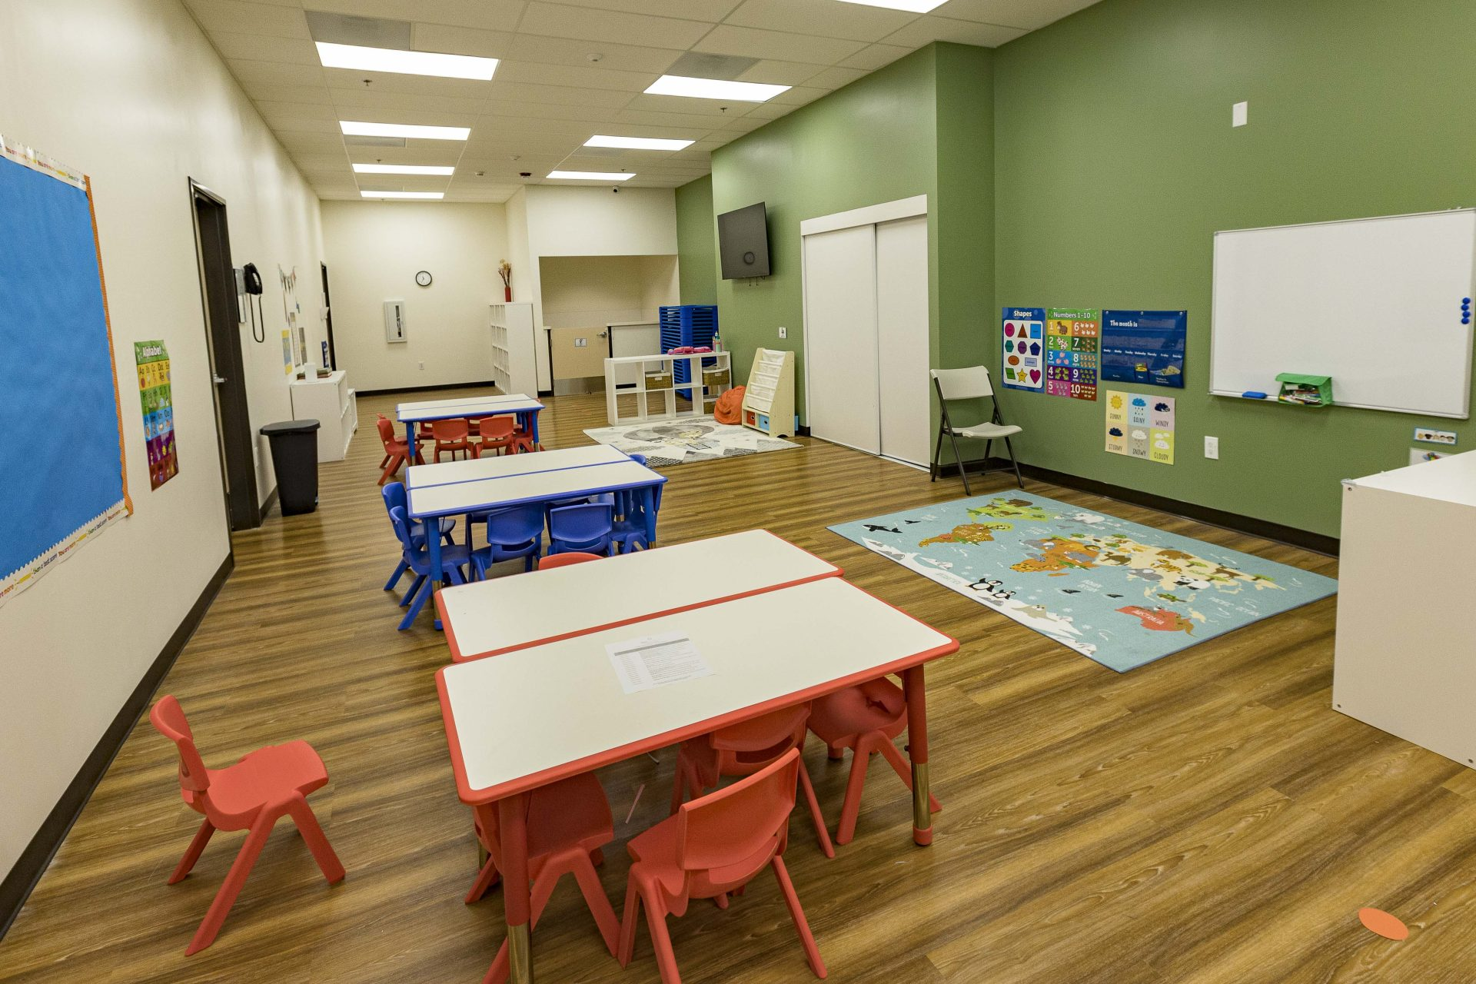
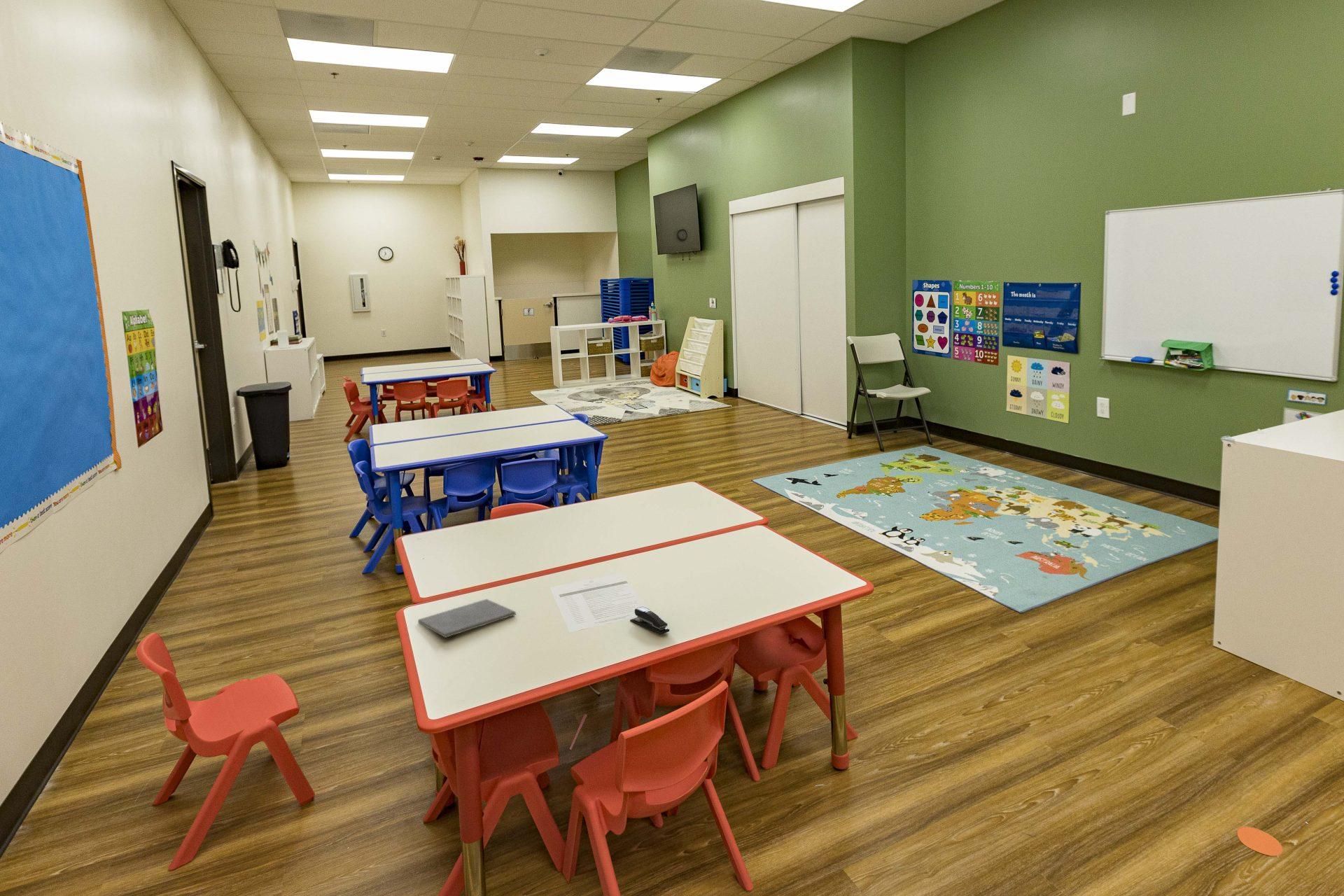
+ stapler [629,606,670,635]
+ notepad [417,598,517,638]
